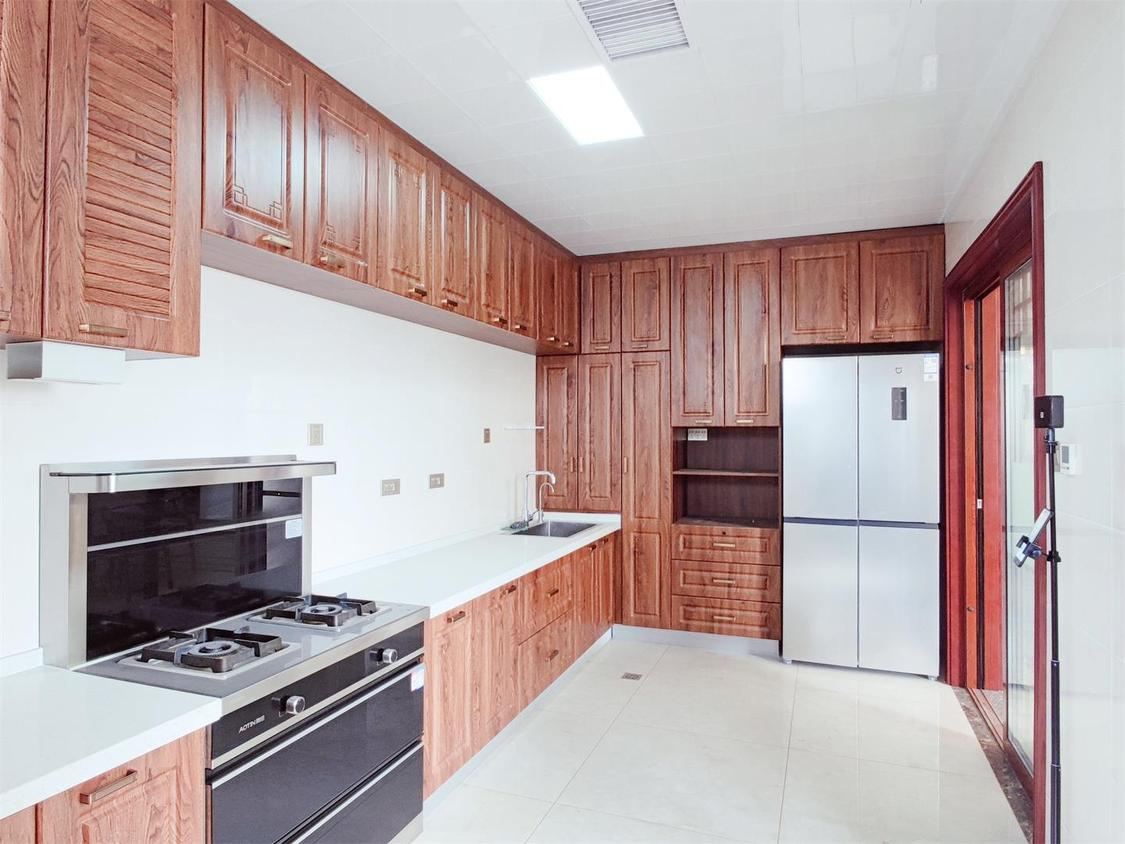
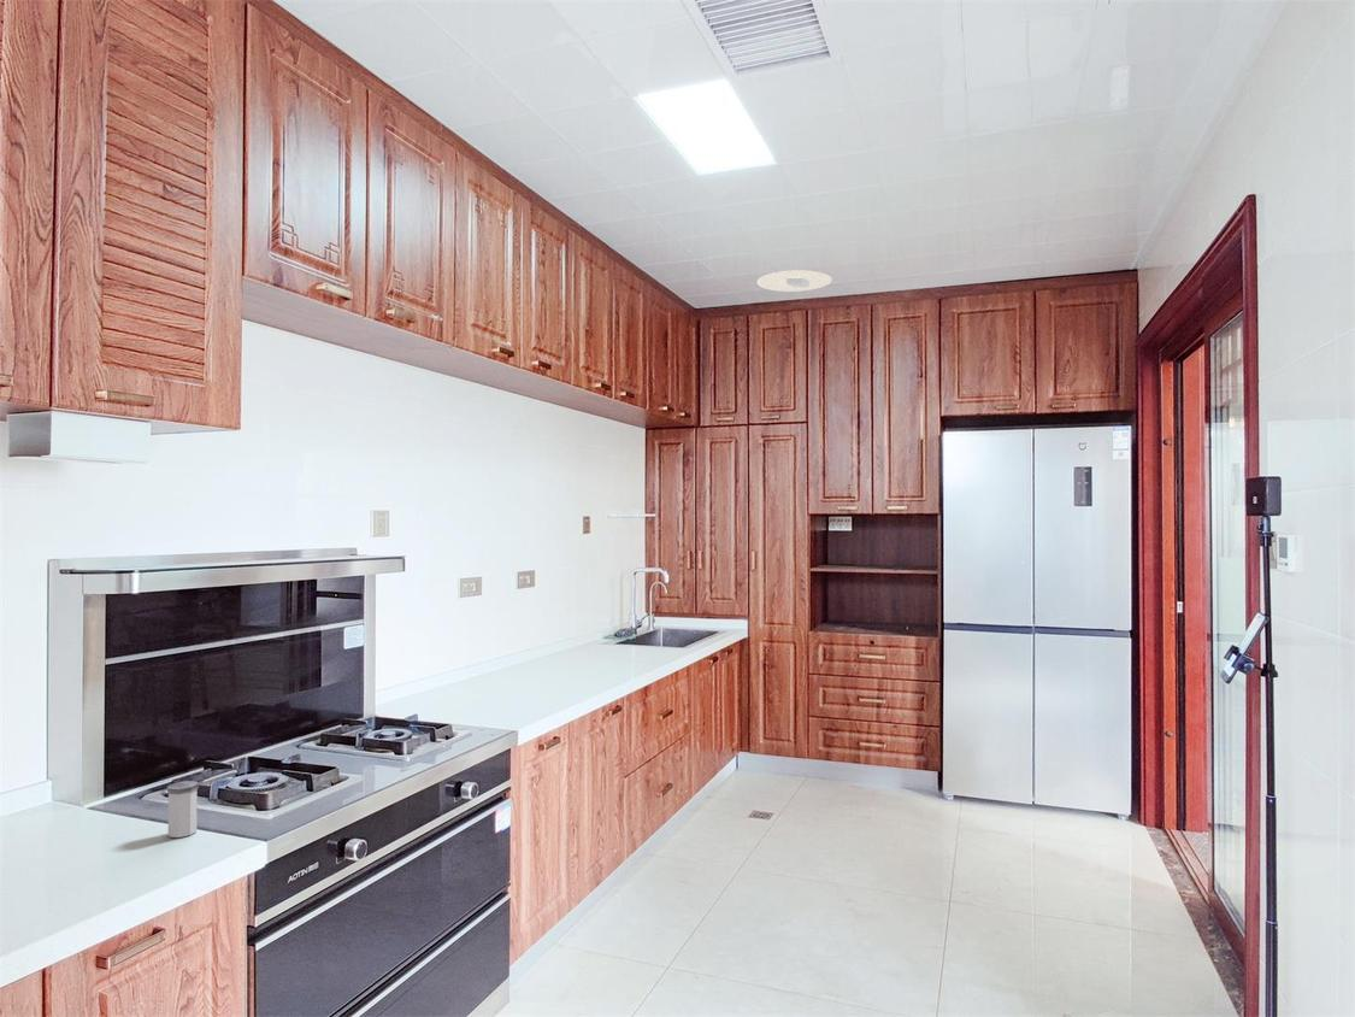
+ salt shaker [166,780,200,839]
+ recessed light [756,269,833,293]
